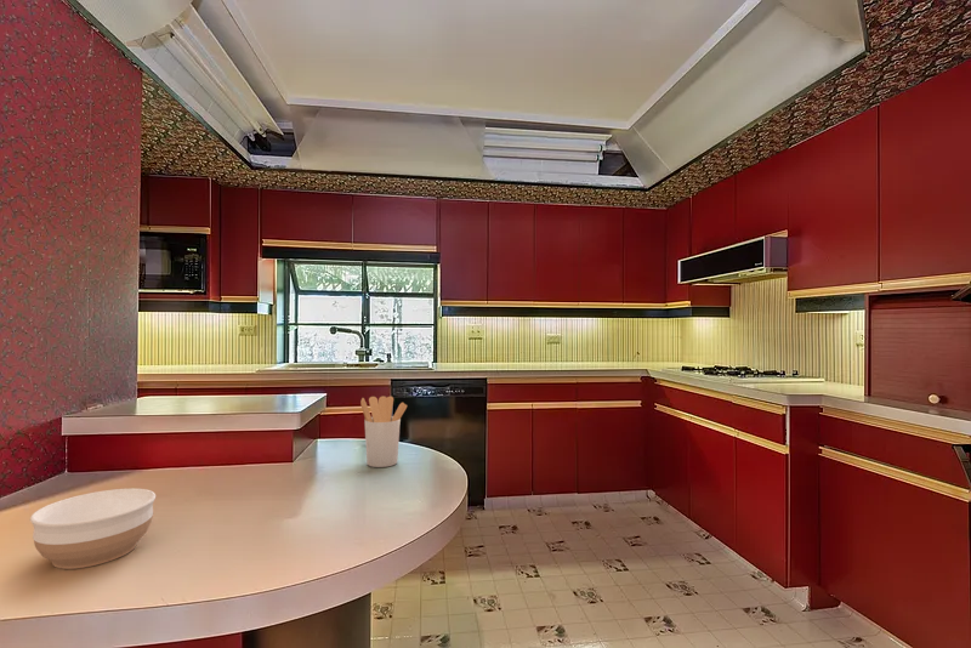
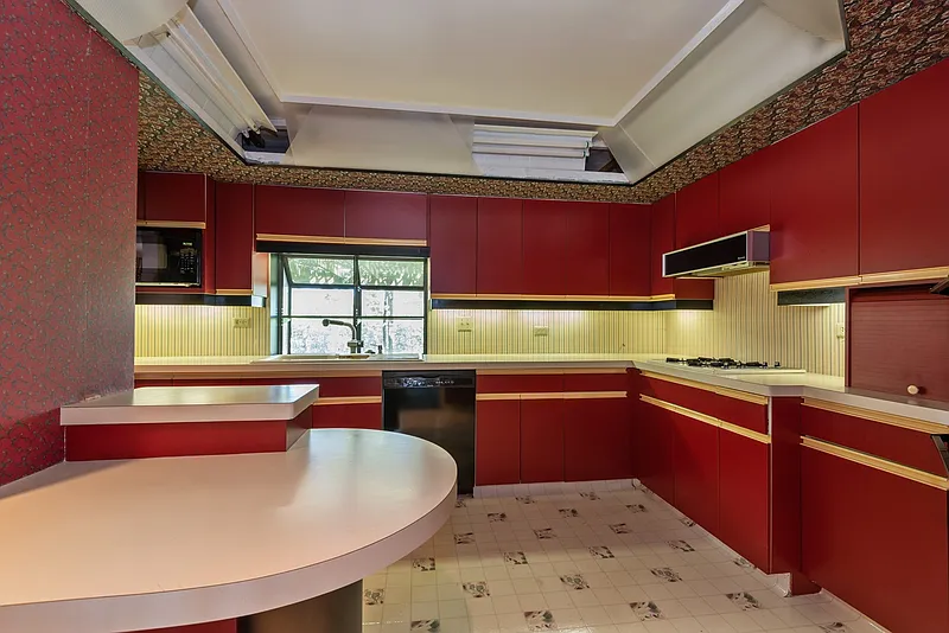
- bowl [29,488,157,570]
- utensil holder [359,396,408,468]
